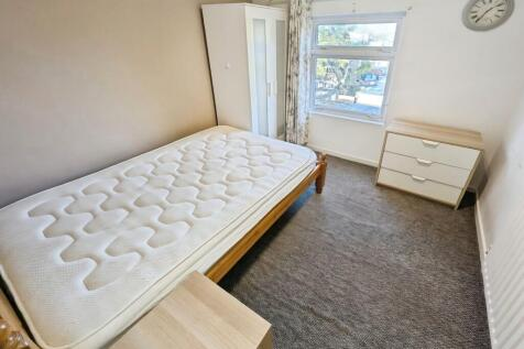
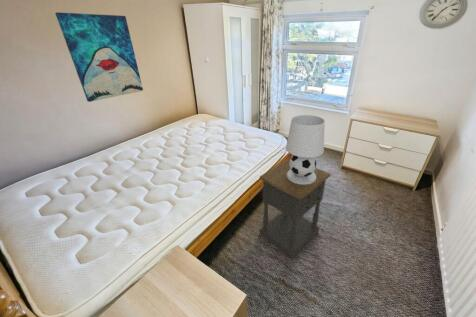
+ table lamp [285,114,326,184]
+ wall art [54,11,144,103]
+ nightstand [258,158,332,259]
